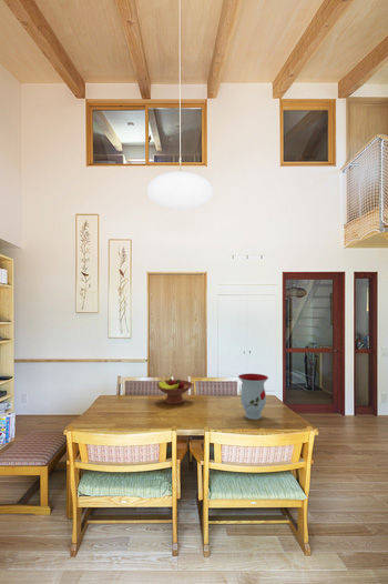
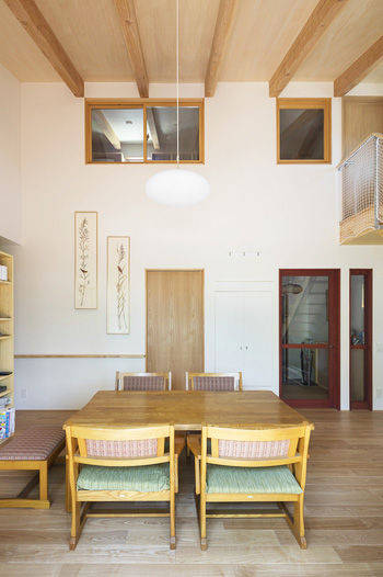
- fruit bowl [155,377,194,405]
- vase [237,372,269,421]
